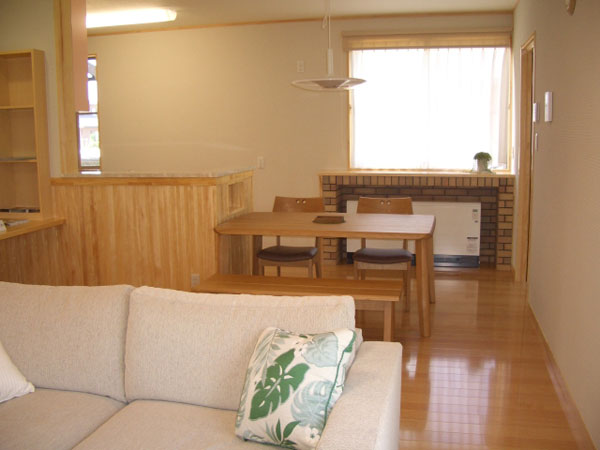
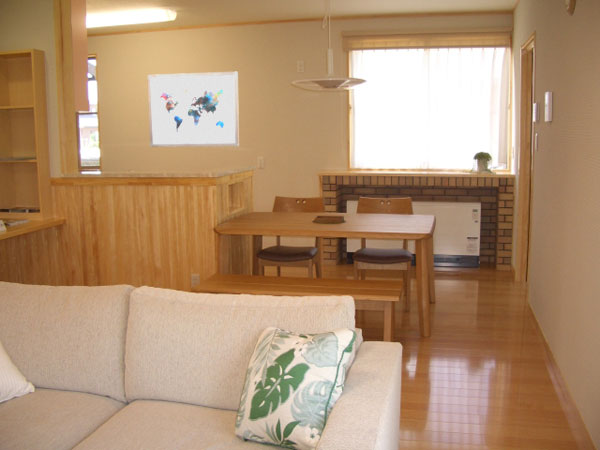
+ wall art [147,71,240,148]
